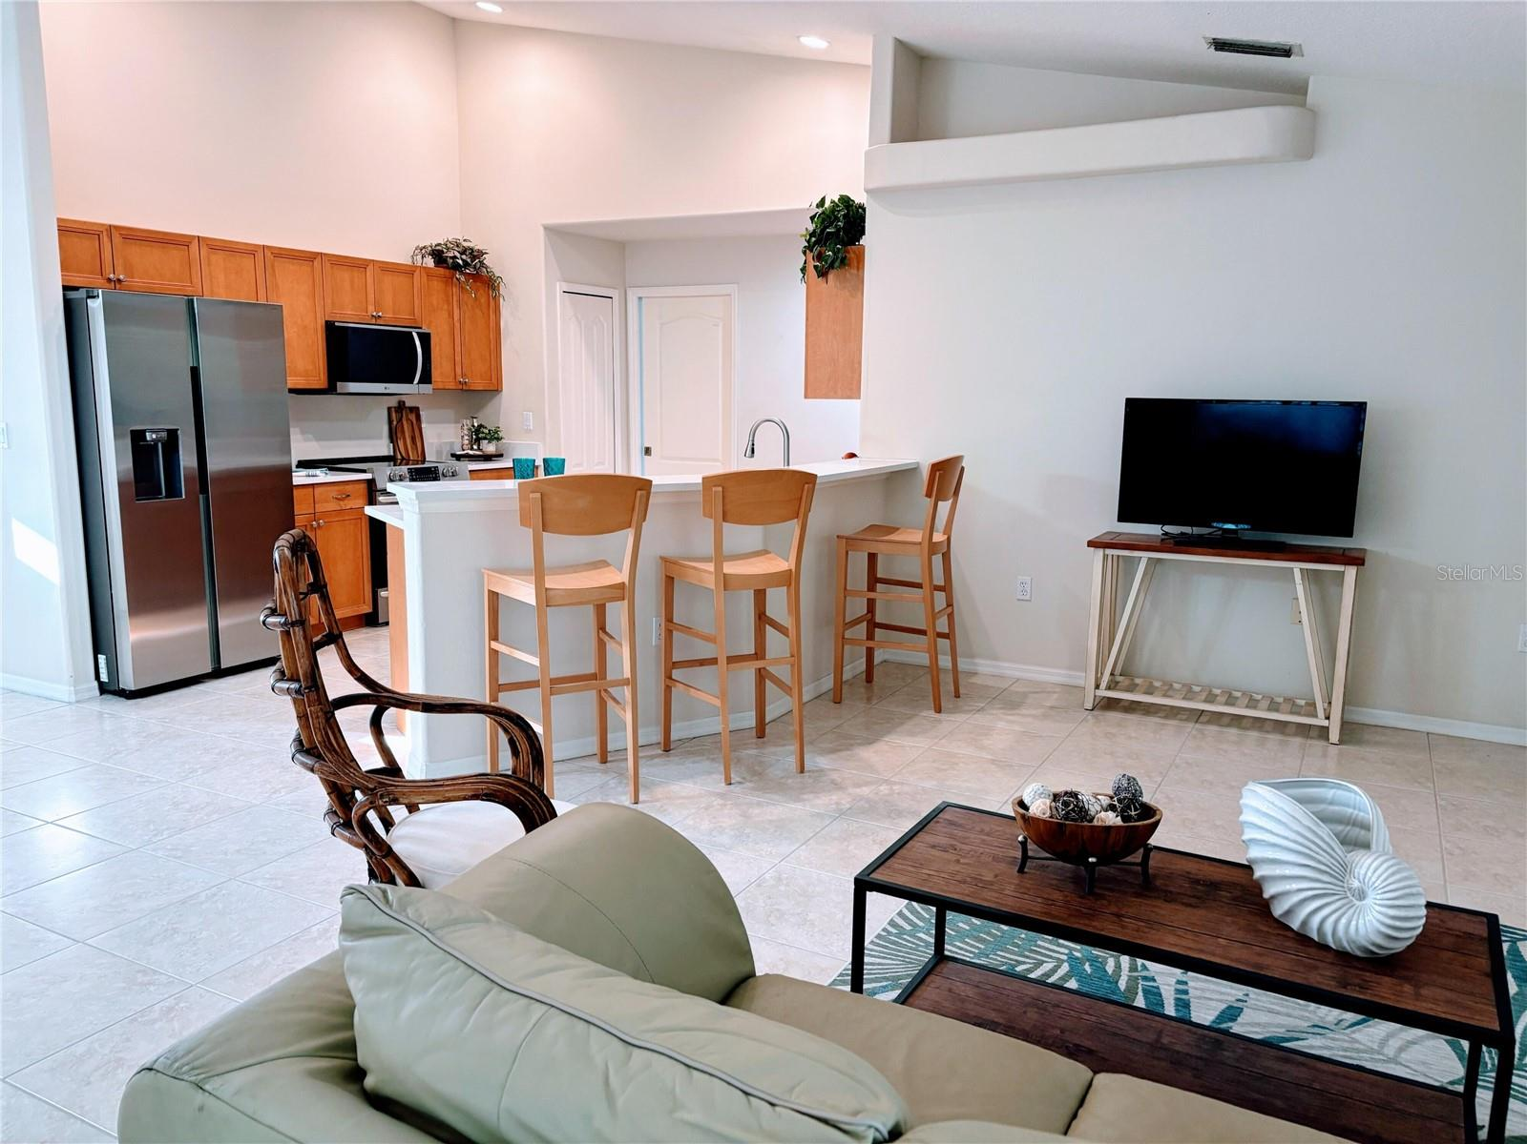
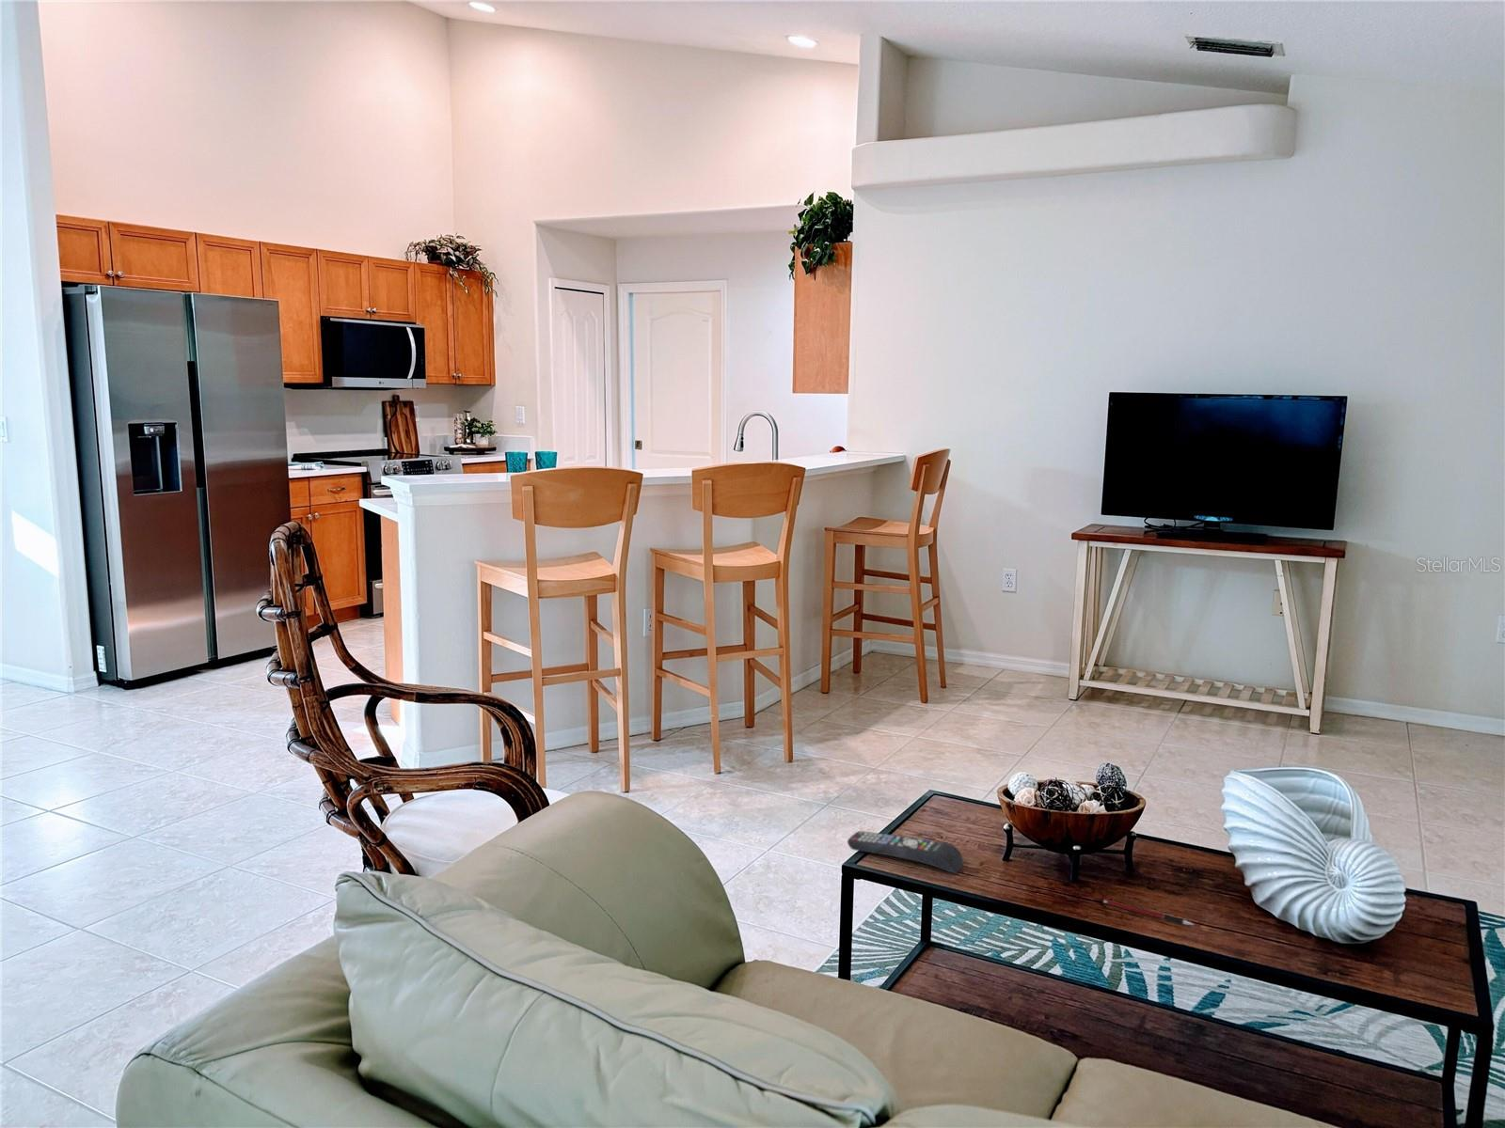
+ remote control [846,831,965,874]
+ pen [1102,899,1196,925]
